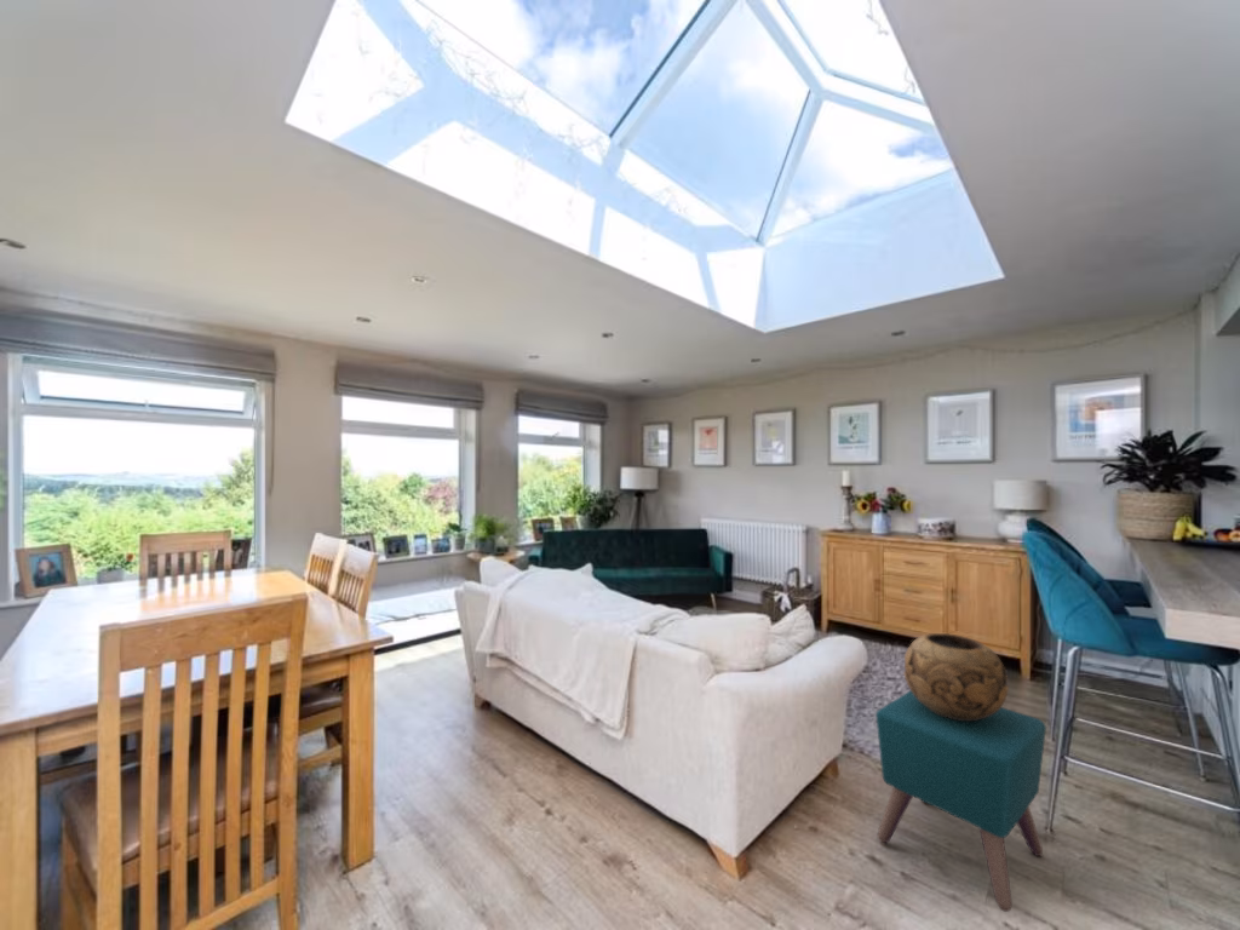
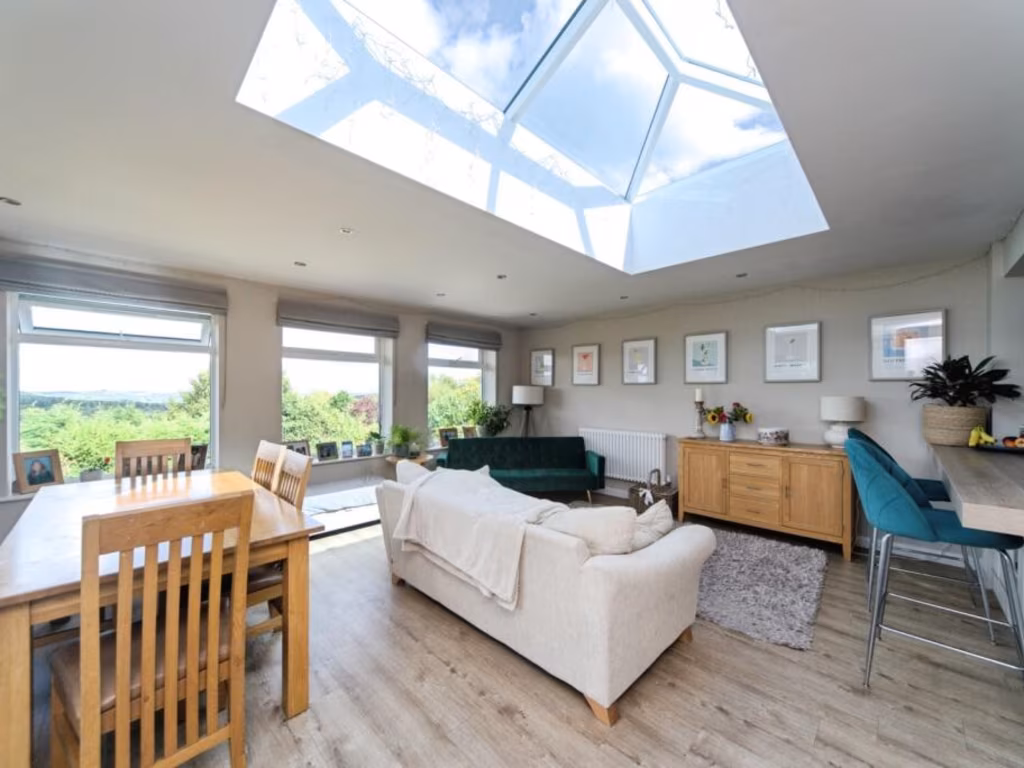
- decorative bowl [902,632,1010,721]
- ottoman [874,689,1047,913]
